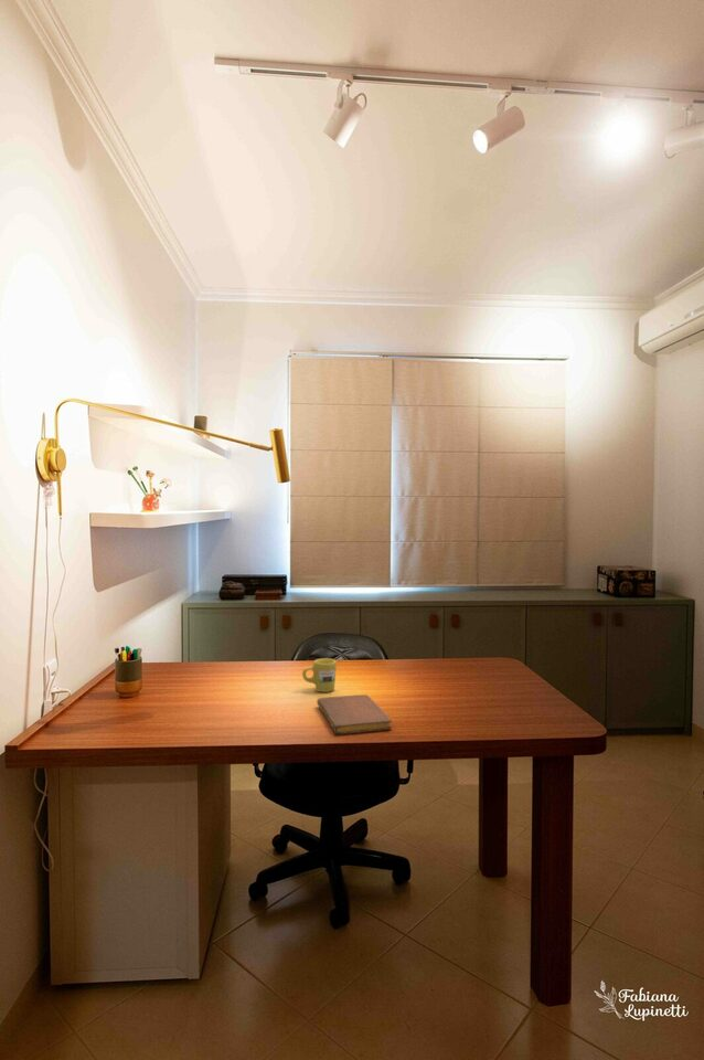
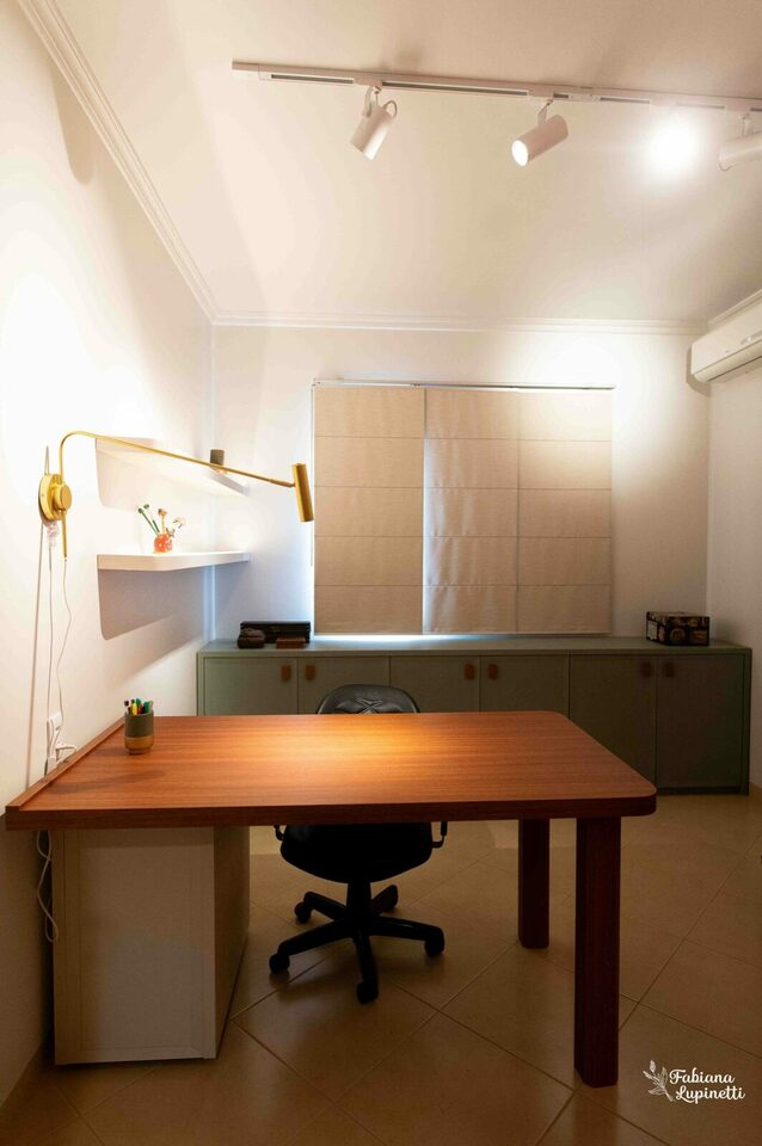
- mug [301,657,338,693]
- notebook [316,693,393,735]
